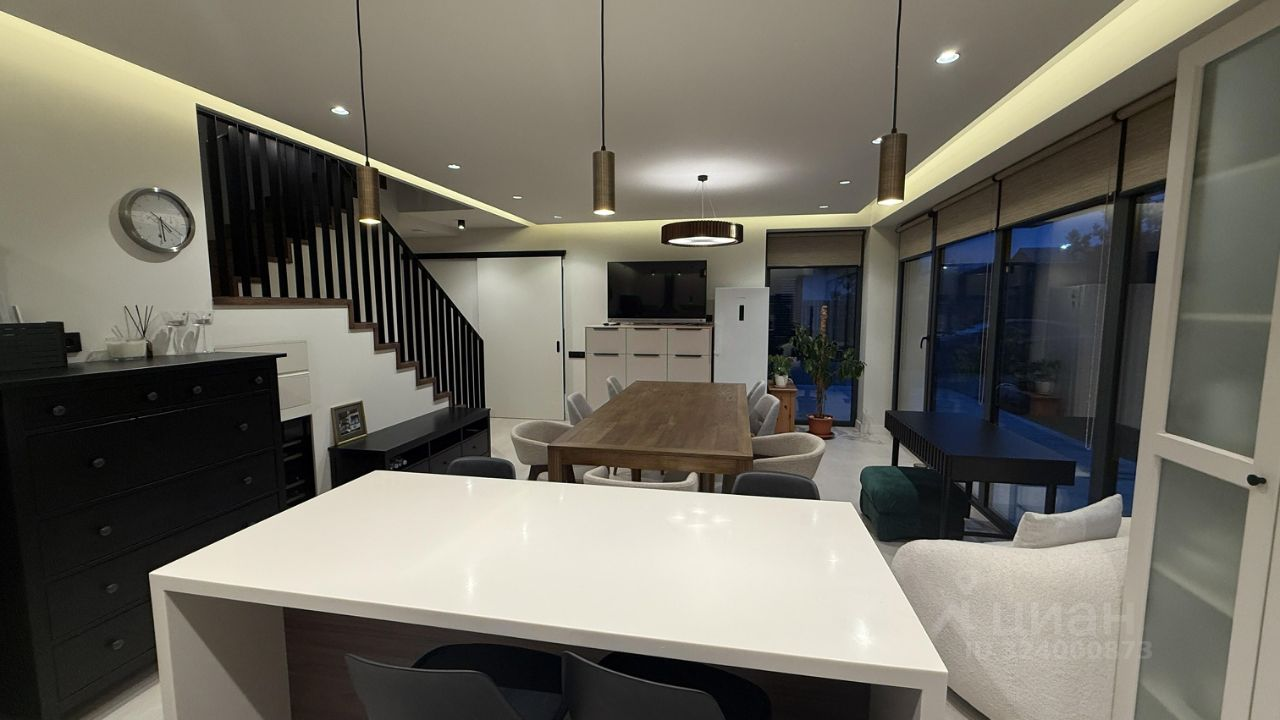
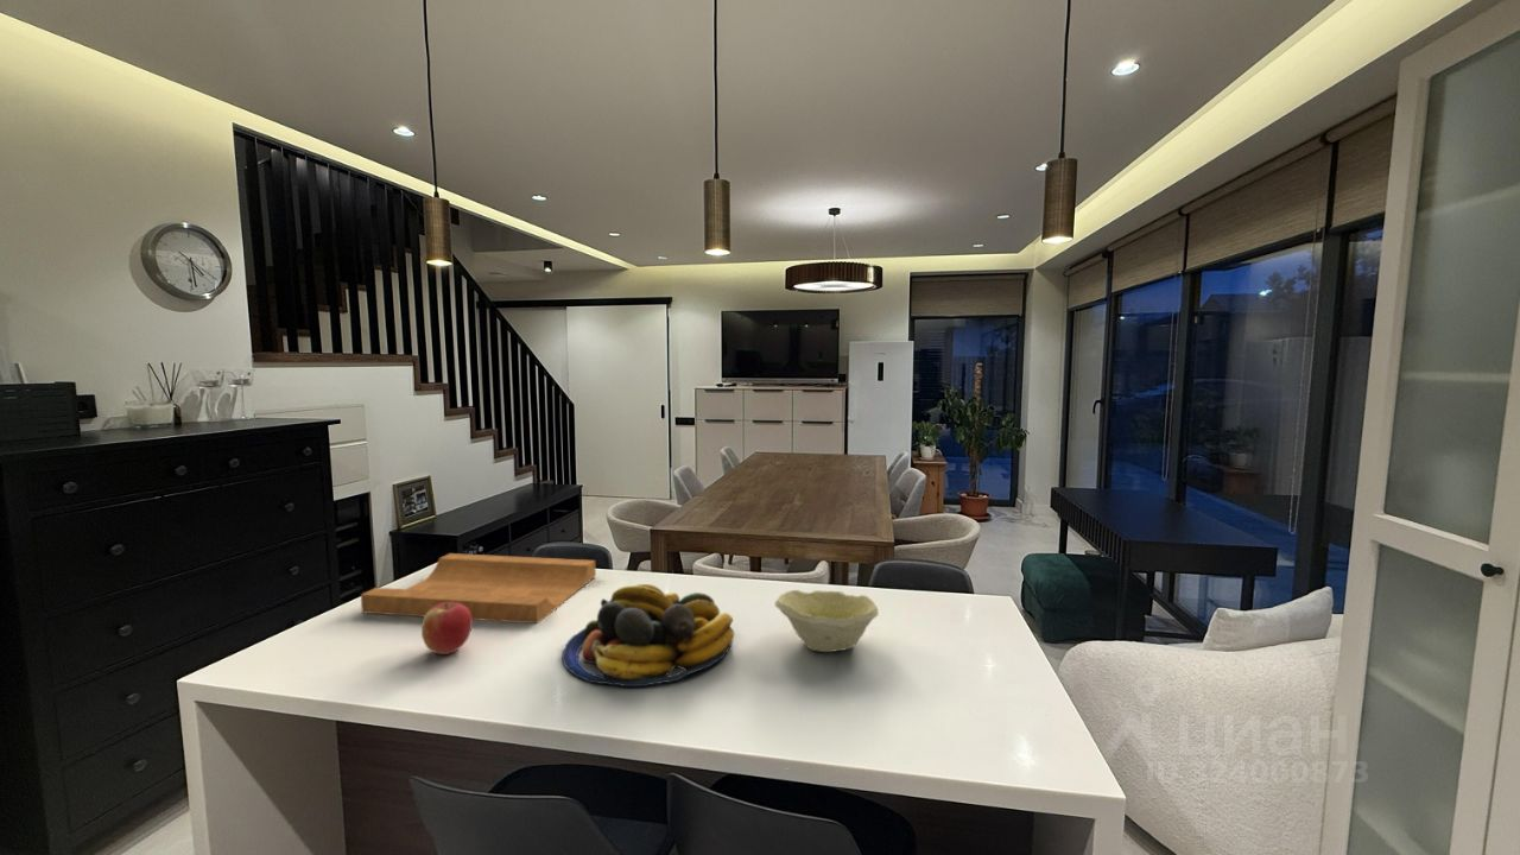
+ apple [420,602,474,656]
+ fruit bowl [562,583,735,688]
+ cutting board [360,552,597,625]
+ bowl [773,589,880,653]
